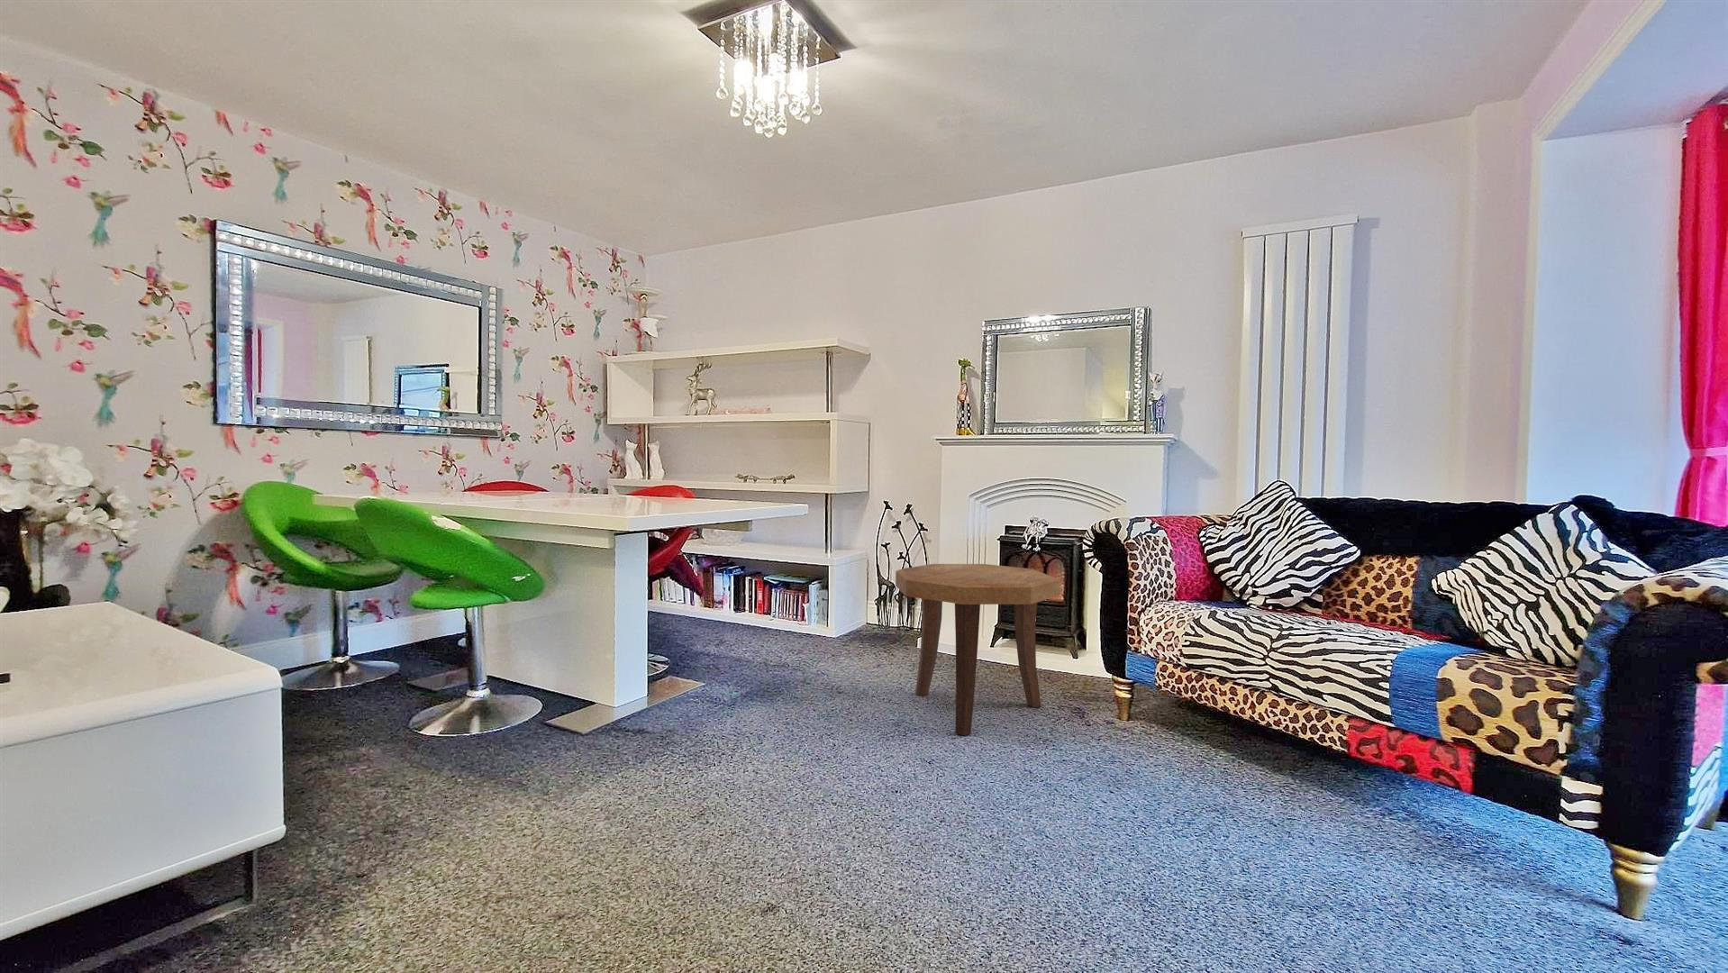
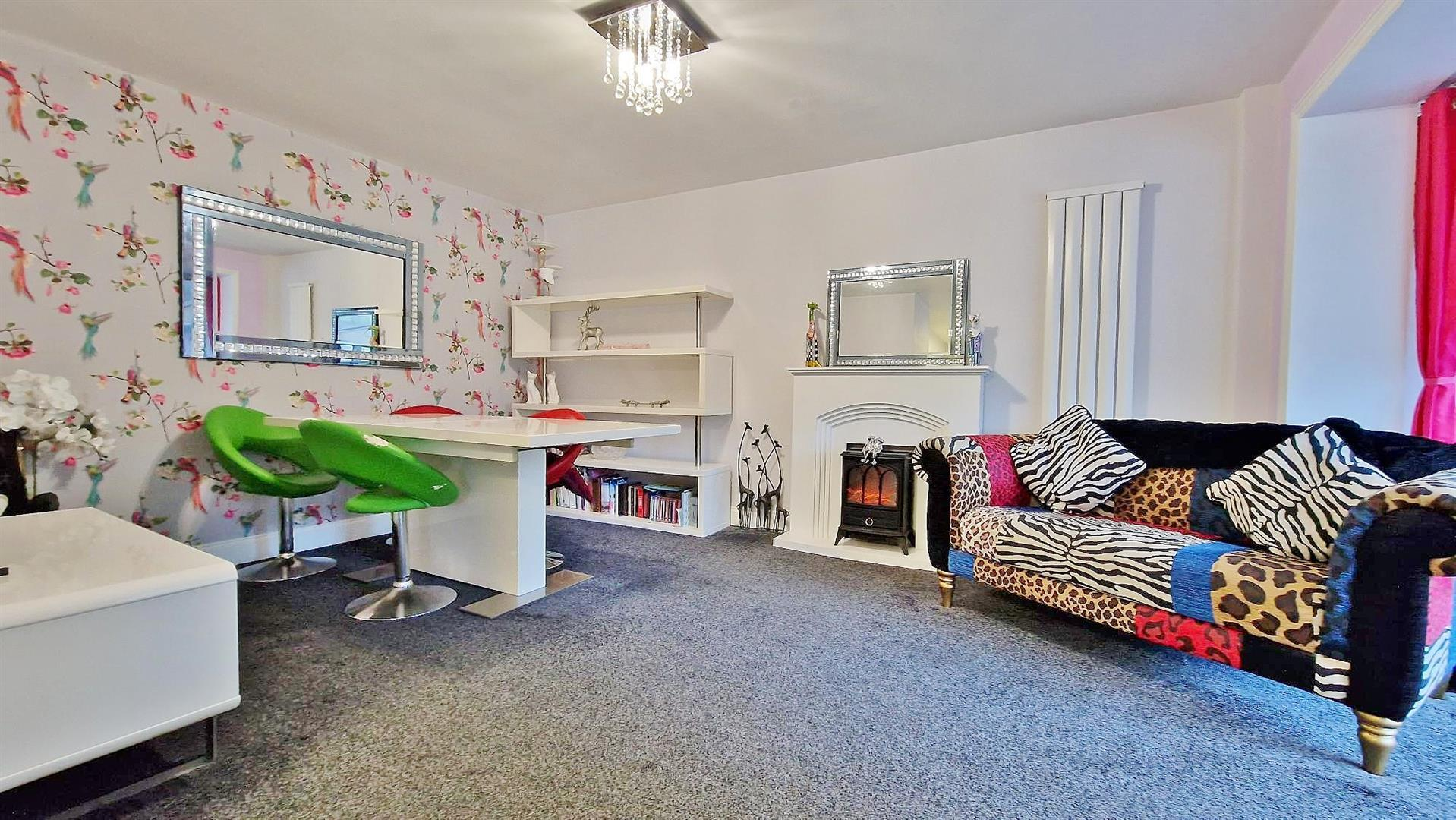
- side table [895,564,1060,736]
